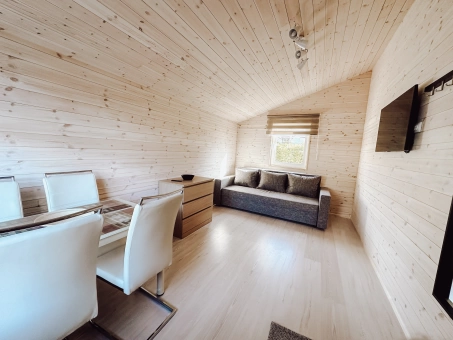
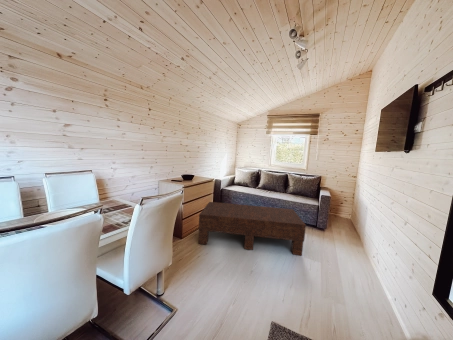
+ coffee table [198,201,307,257]
